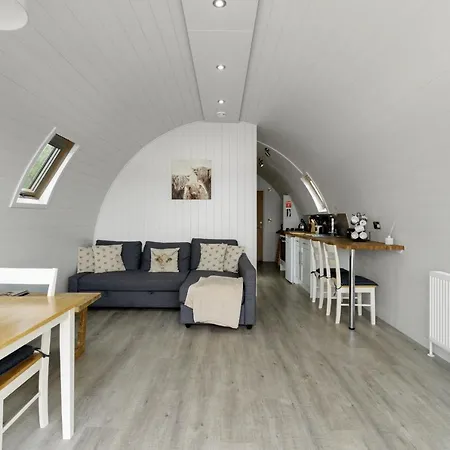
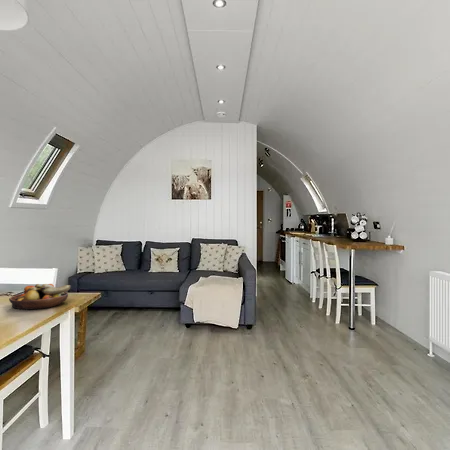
+ fruit bowl [8,283,72,311]
